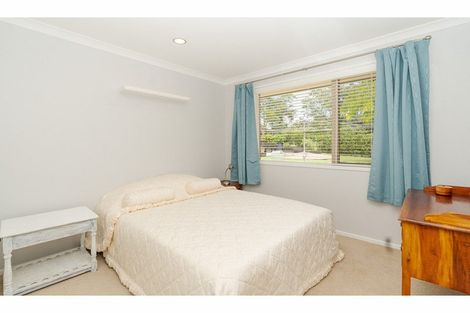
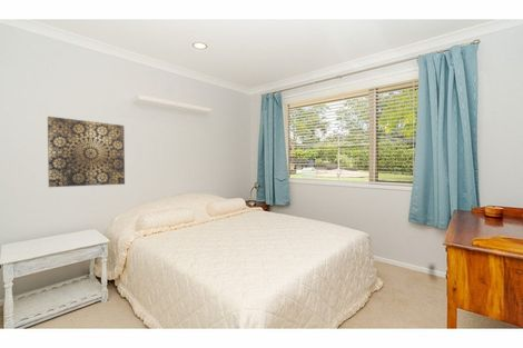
+ wall art [47,116,126,188]
